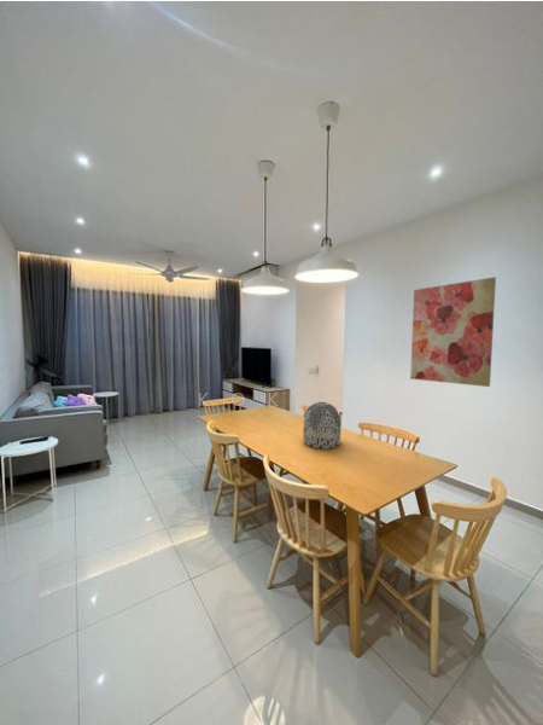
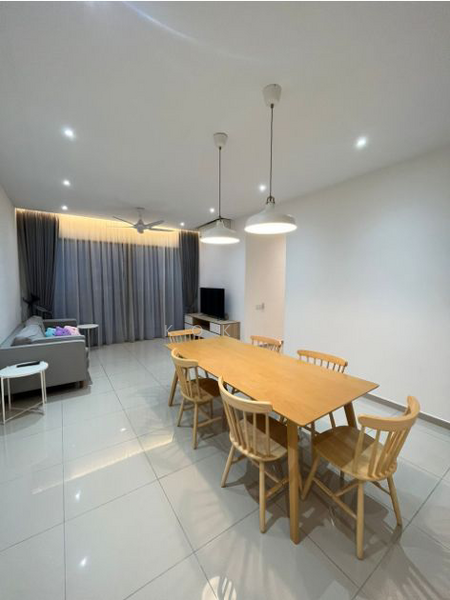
- wall art [409,276,497,388]
- vase [302,401,343,450]
